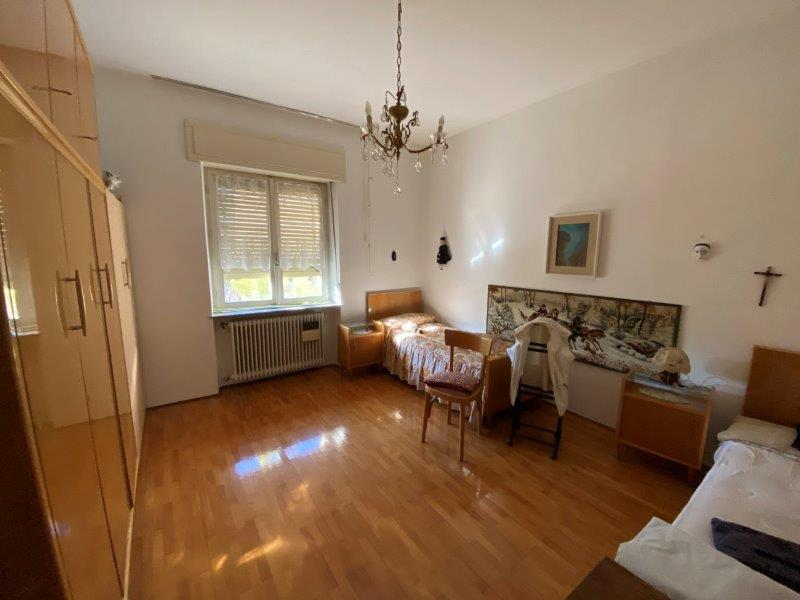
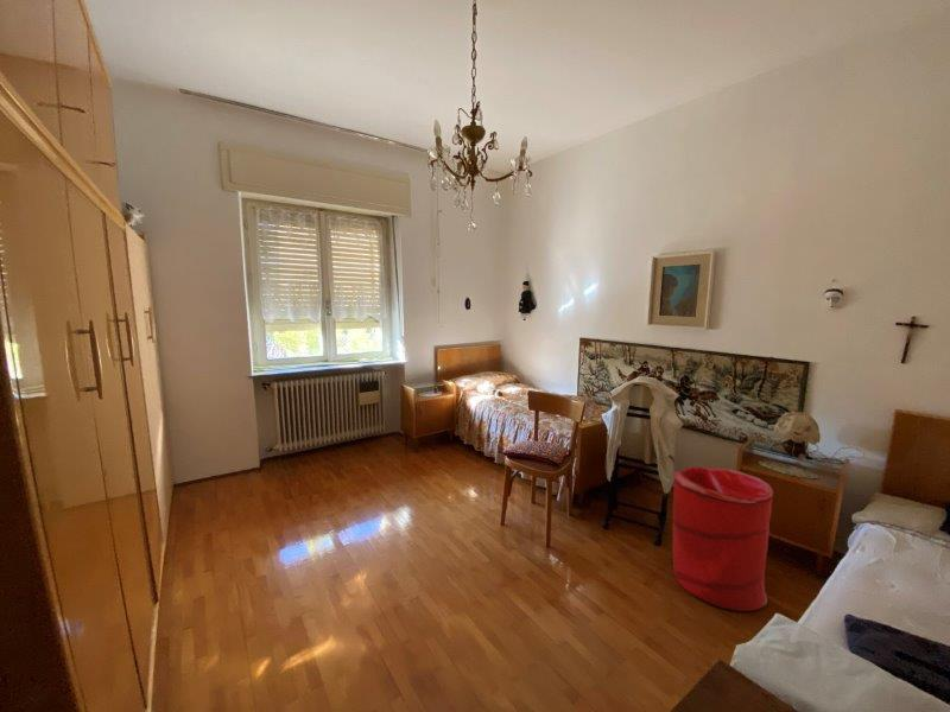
+ laundry hamper [671,465,774,612]
